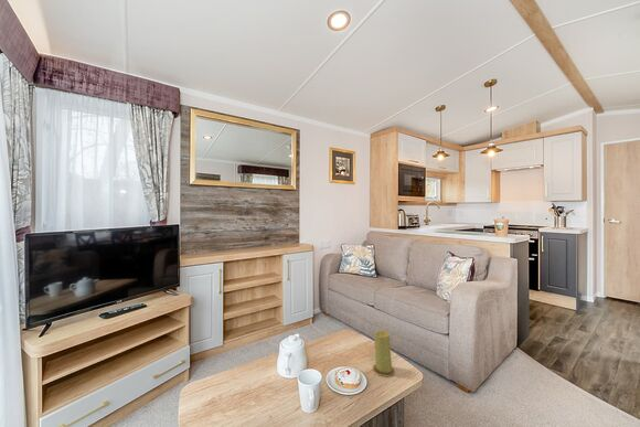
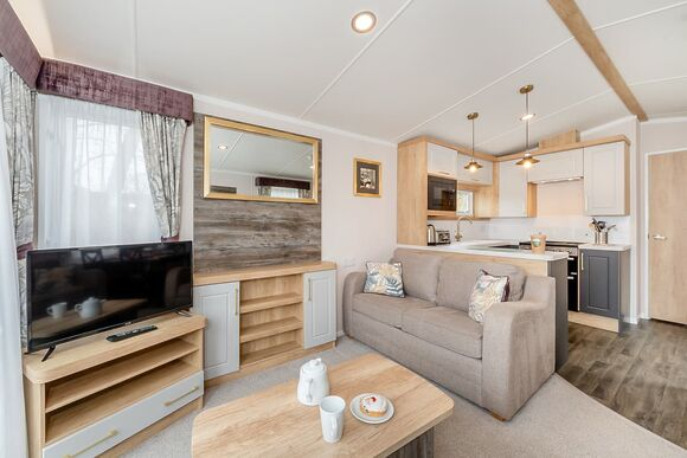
- candle [372,330,395,377]
